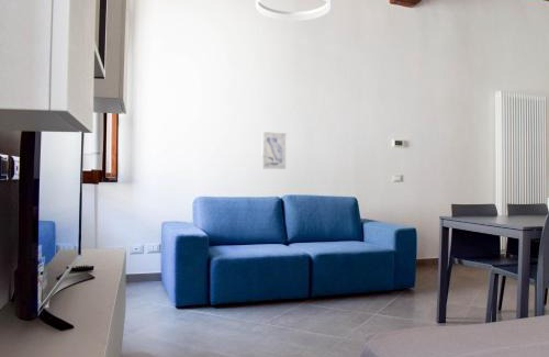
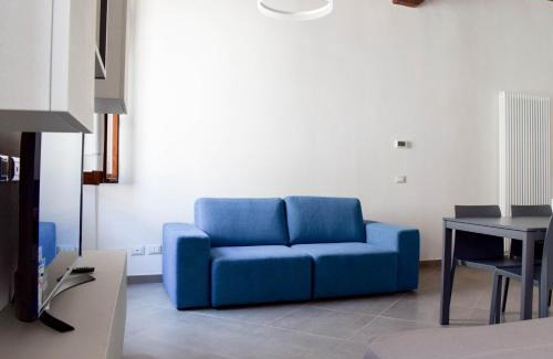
- wall art [260,131,288,170]
